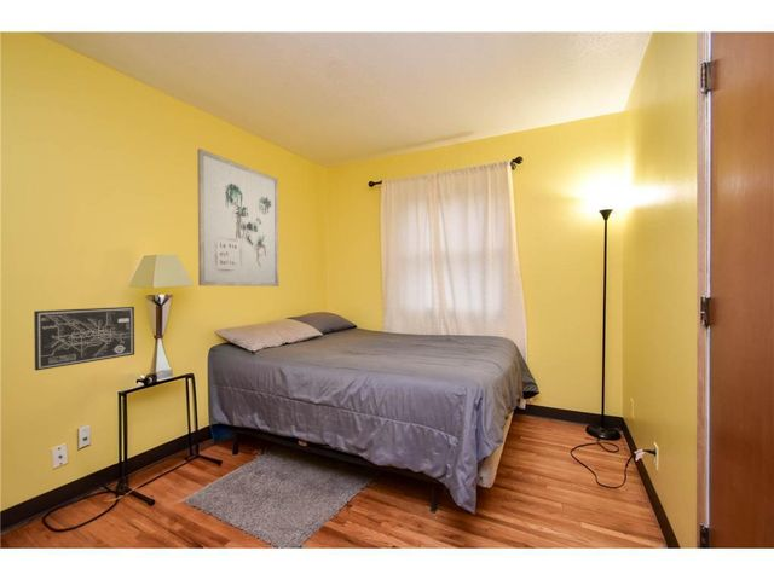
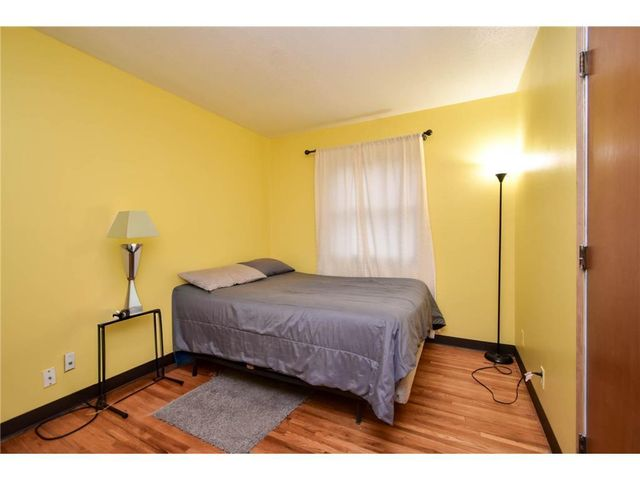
- wall art [196,147,279,288]
- wall art [33,306,135,371]
